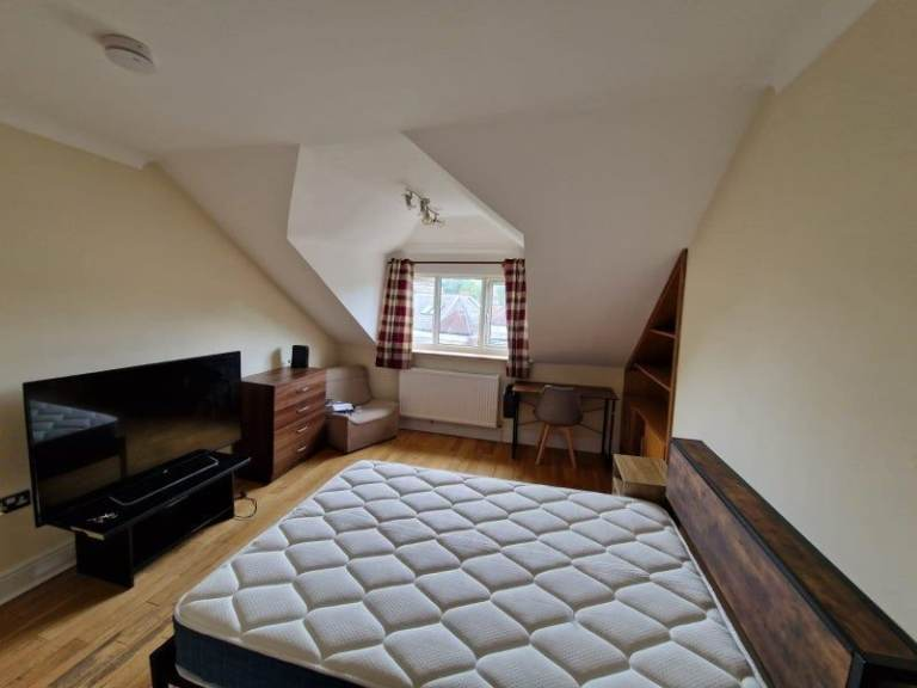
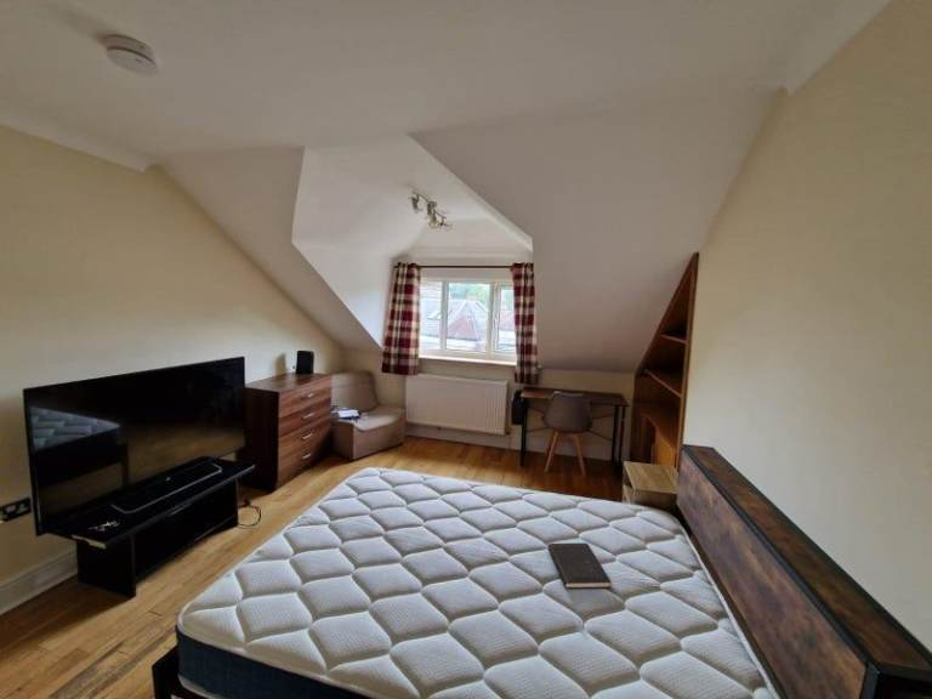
+ hardcover book [547,542,613,590]
